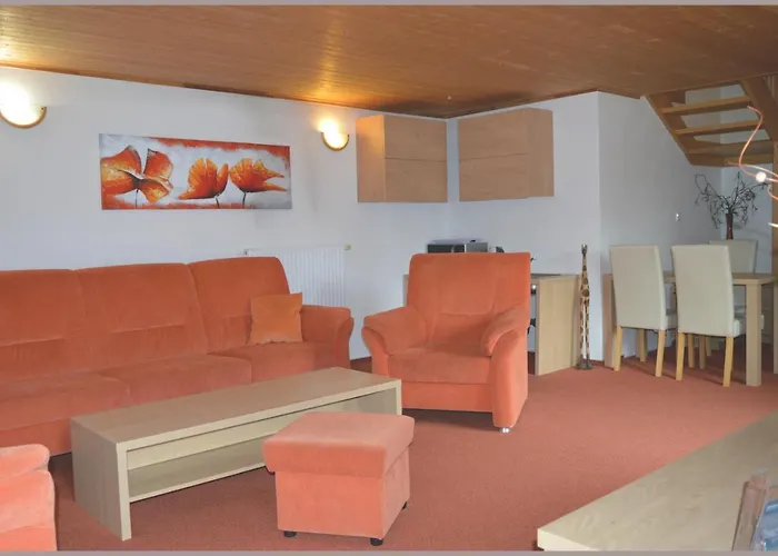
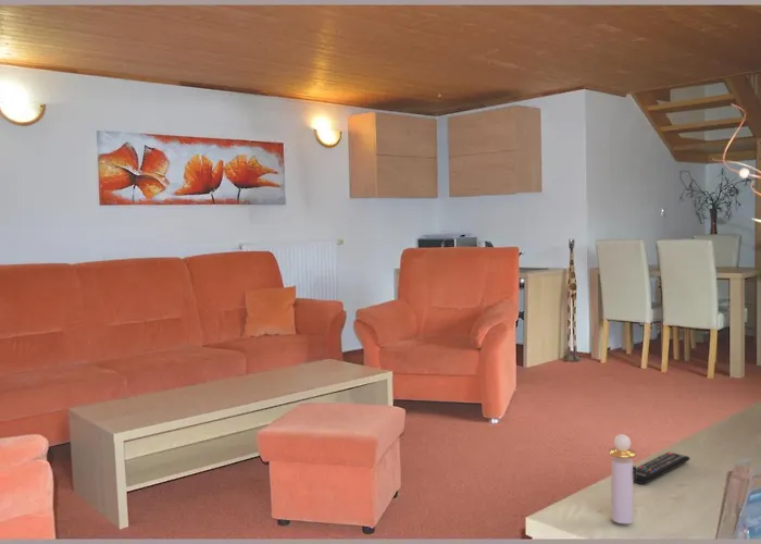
+ perfume bottle [608,433,637,524]
+ remote control [633,452,691,485]
